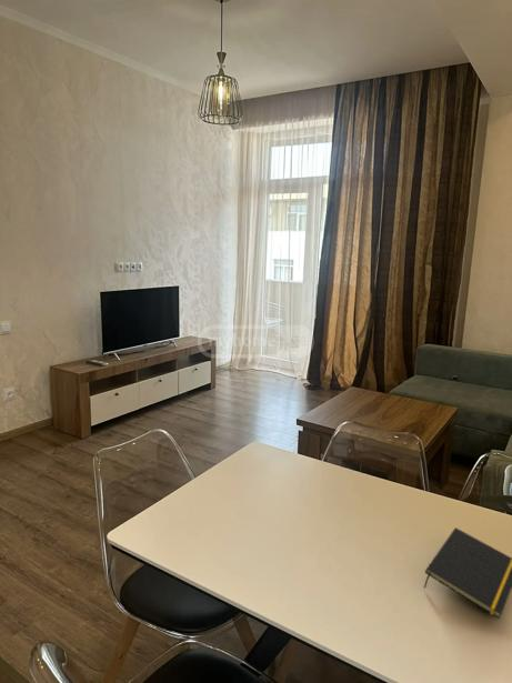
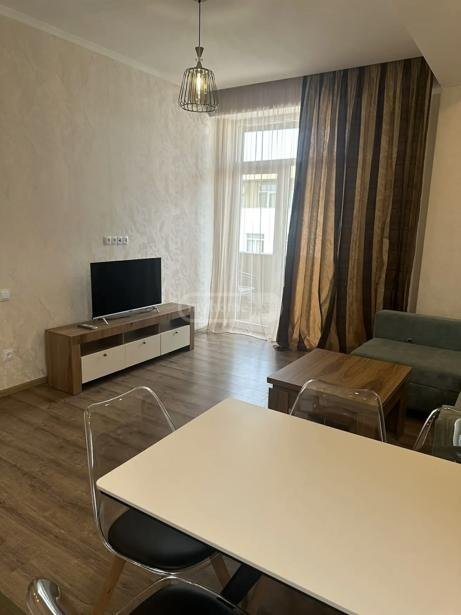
- notepad [423,526,512,620]
